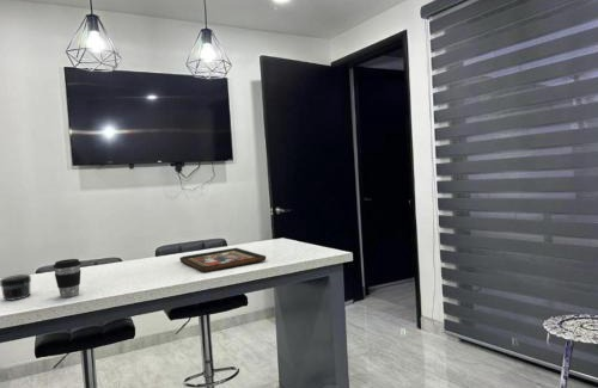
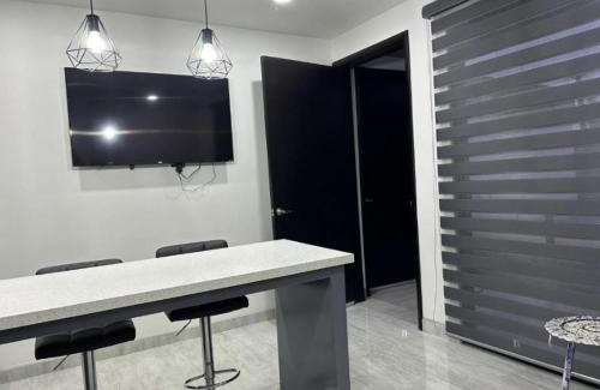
- jar [0,273,32,302]
- decorative tray [178,247,267,272]
- coffee cup [53,258,83,298]
